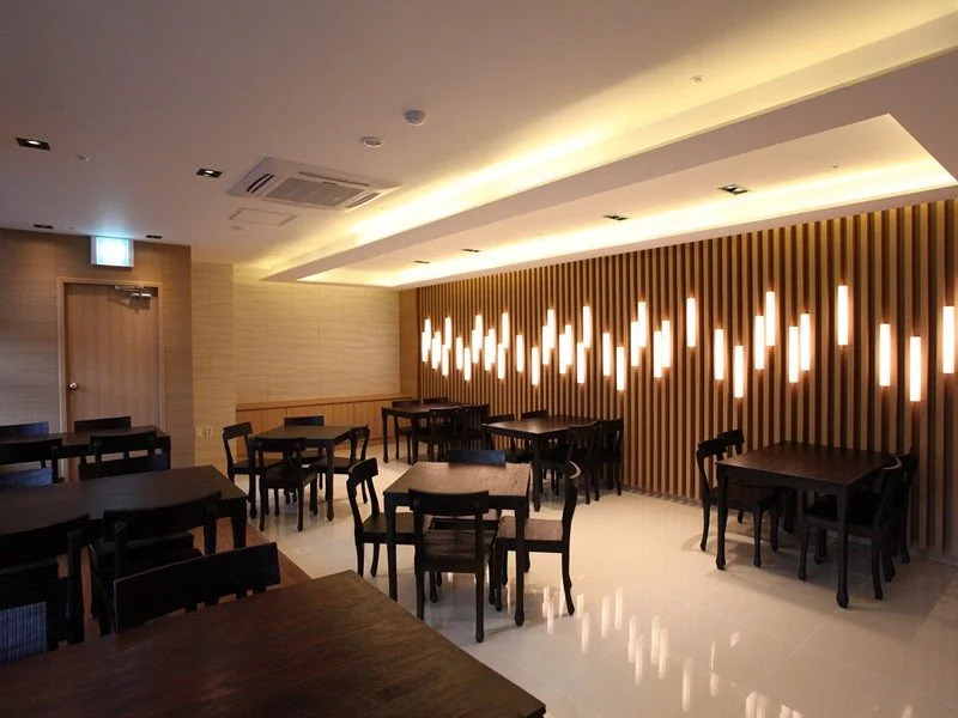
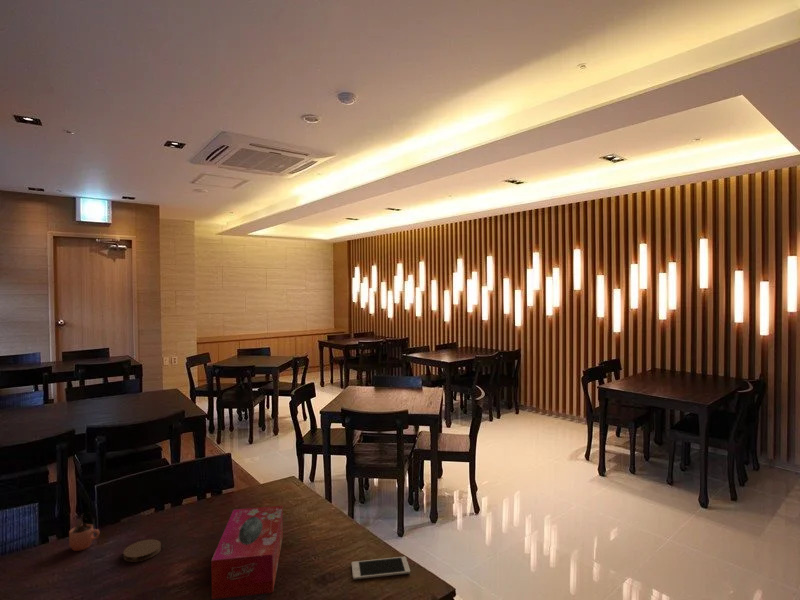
+ coaster [122,538,162,563]
+ cell phone [351,556,411,580]
+ cocoa [68,511,100,552]
+ tissue box [210,505,284,600]
